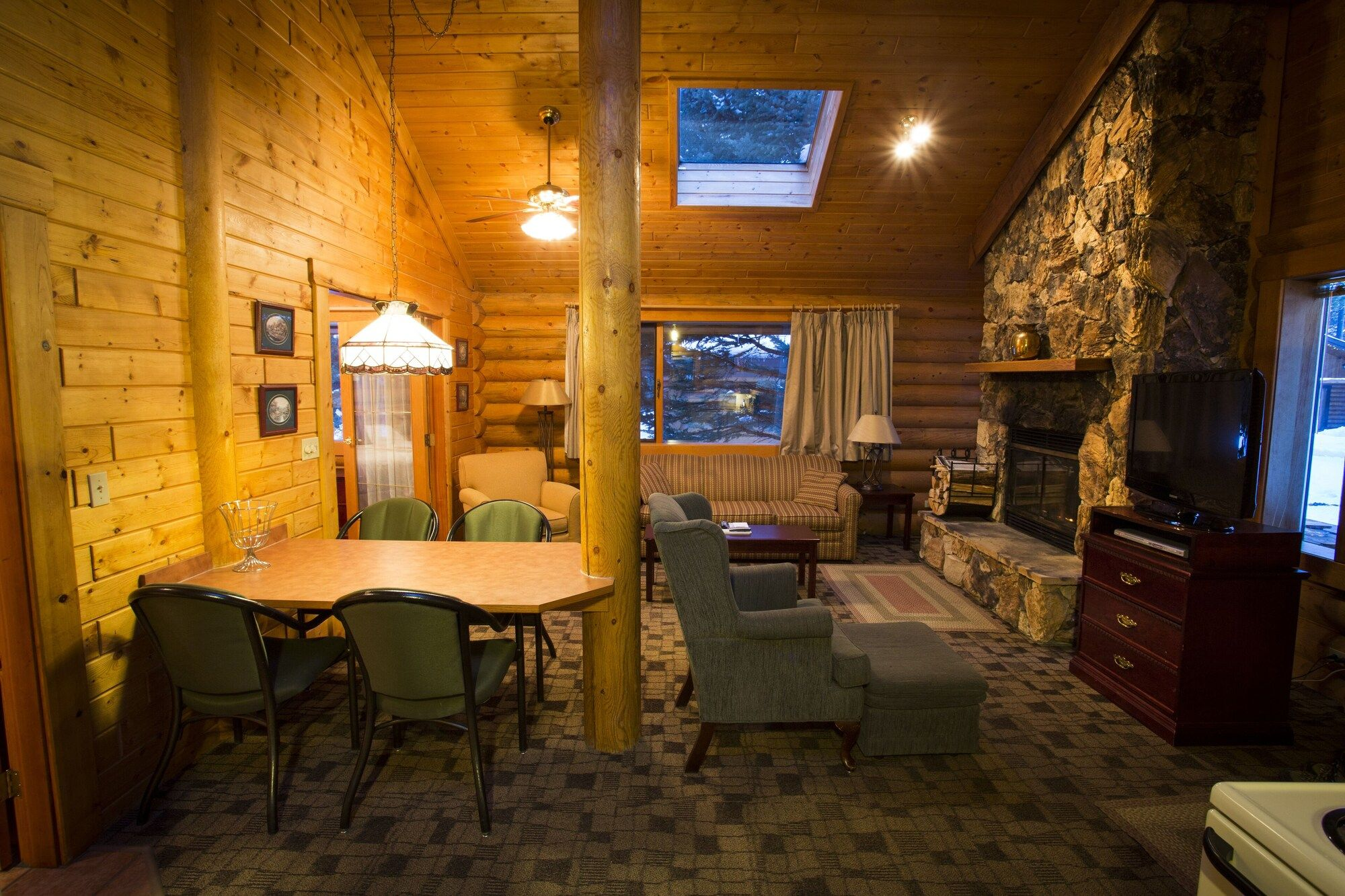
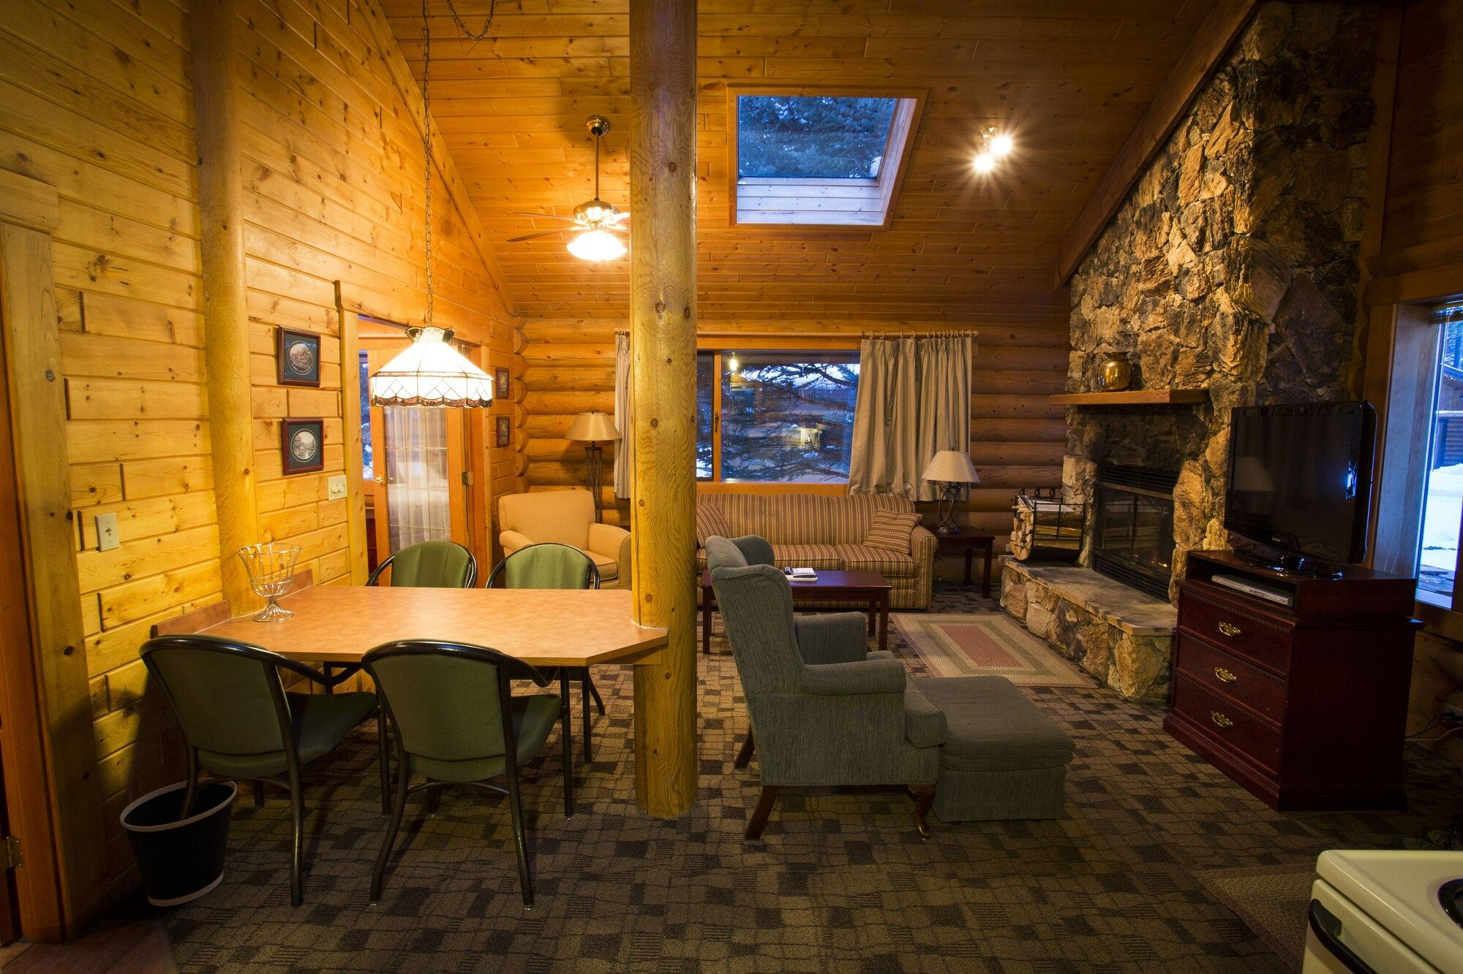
+ wastebasket [120,777,238,907]
